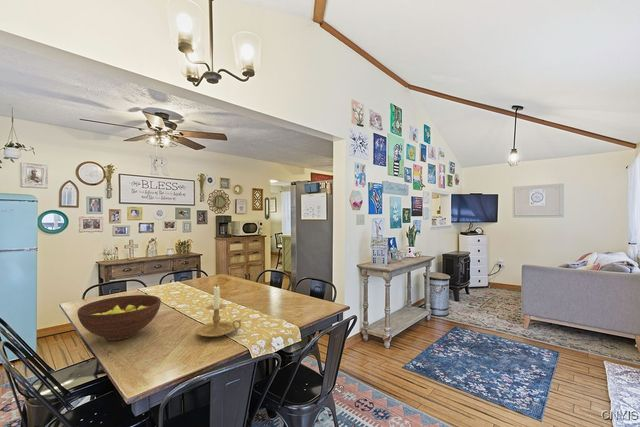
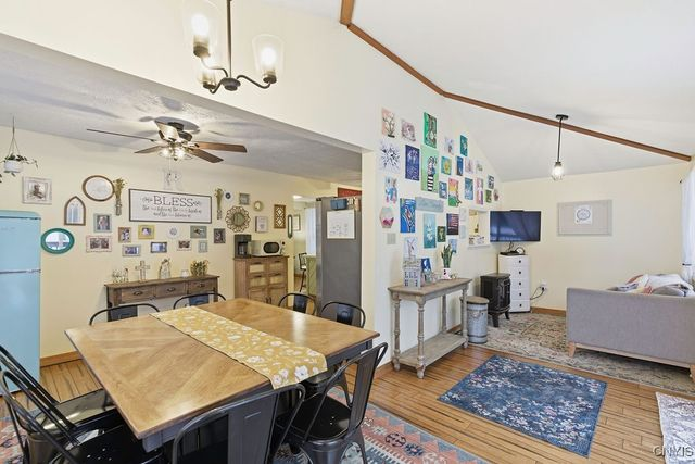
- fruit bowl [76,294,162,341]
- candle holder [194,284,243,338]
